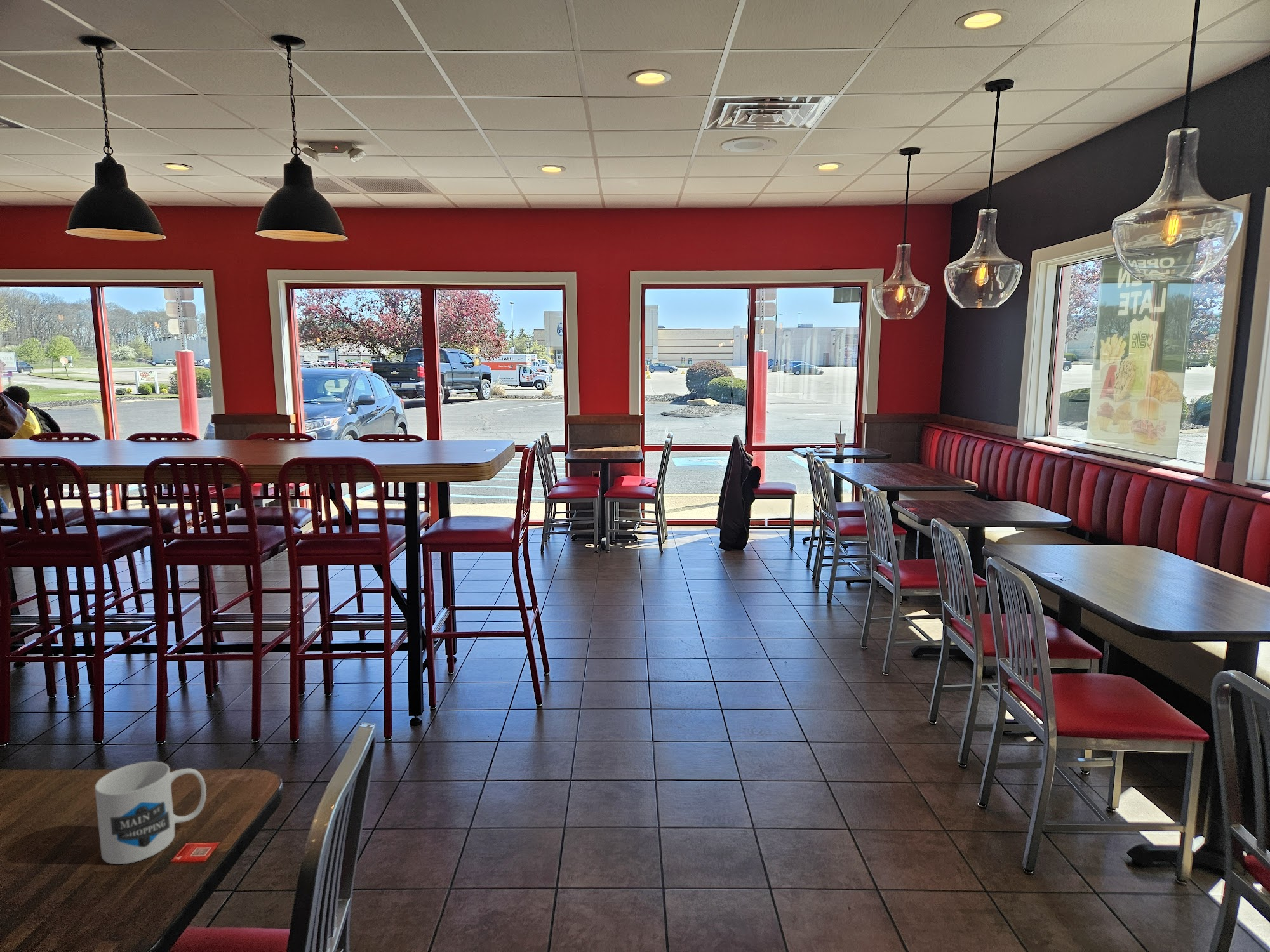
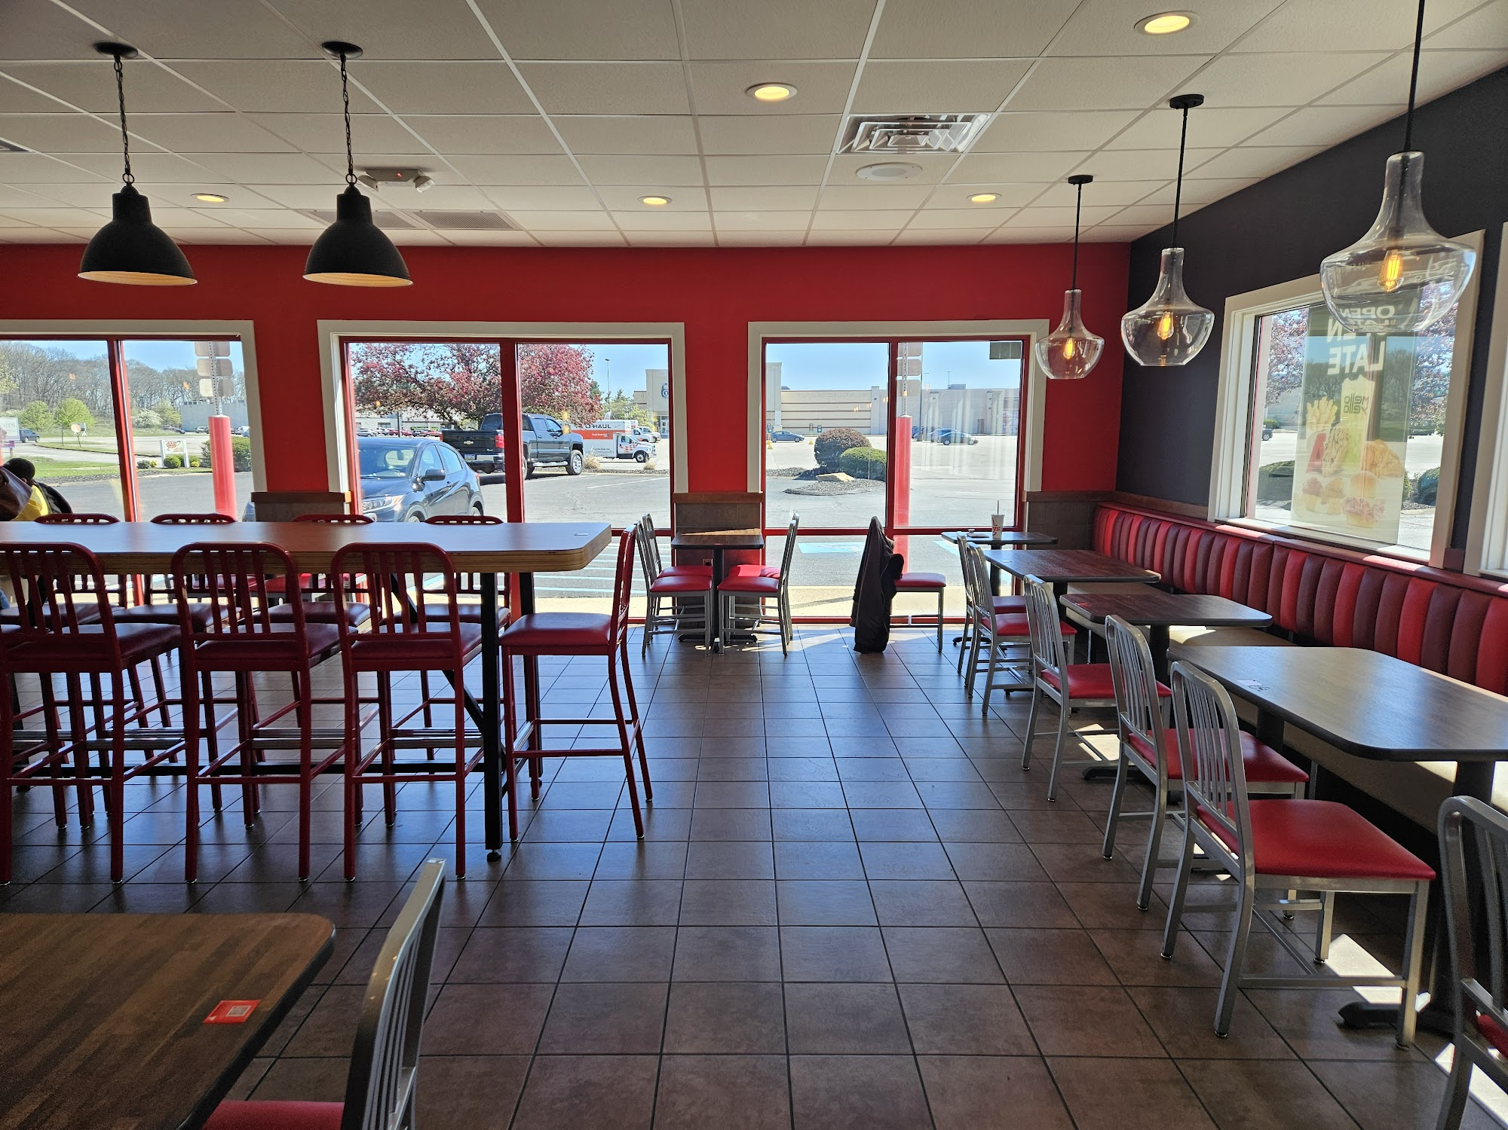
- mug [94,761,207,865]
